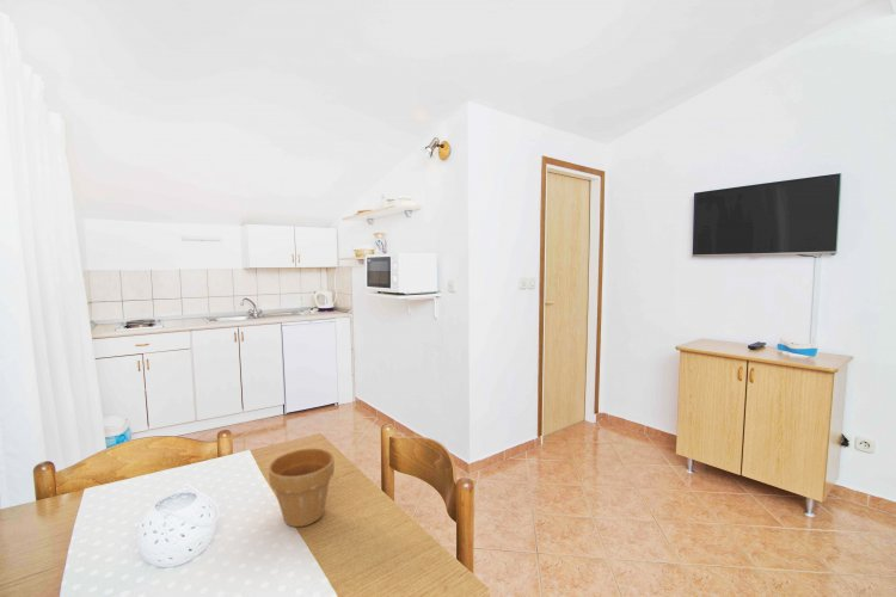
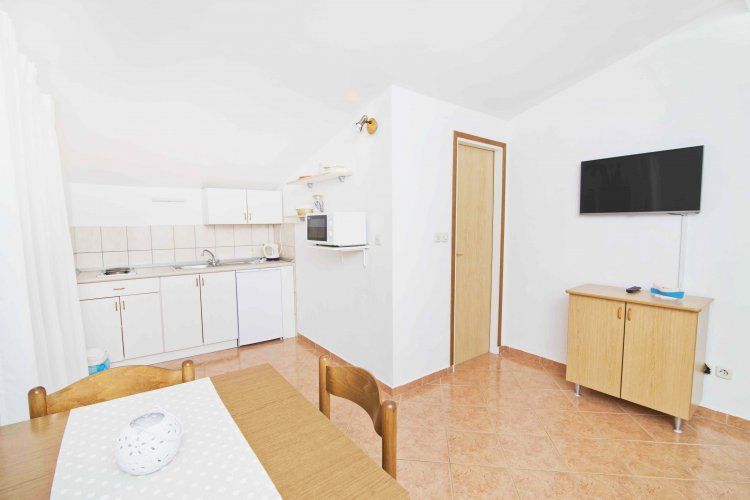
- flower pot [268,448,336,528]
